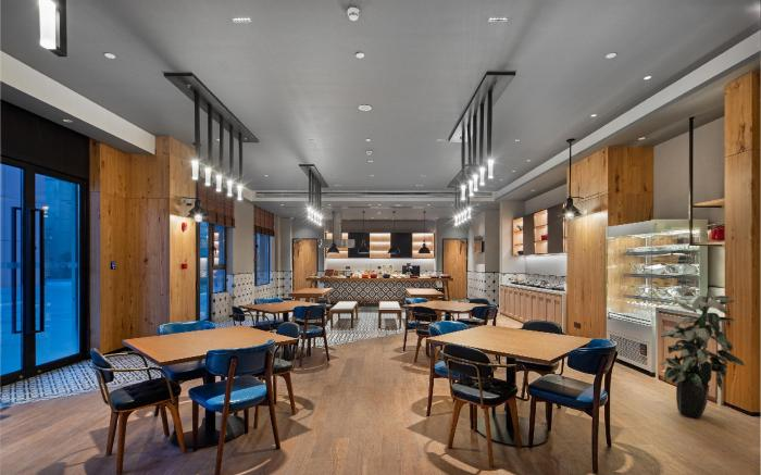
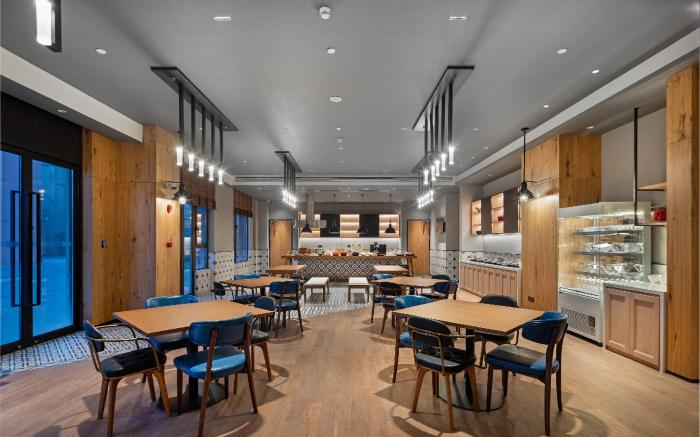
- indoor plant [659,287,746,420]
